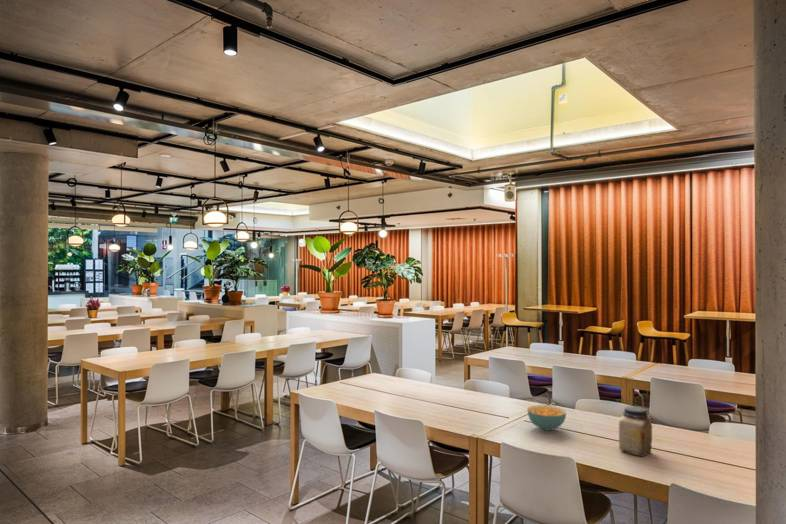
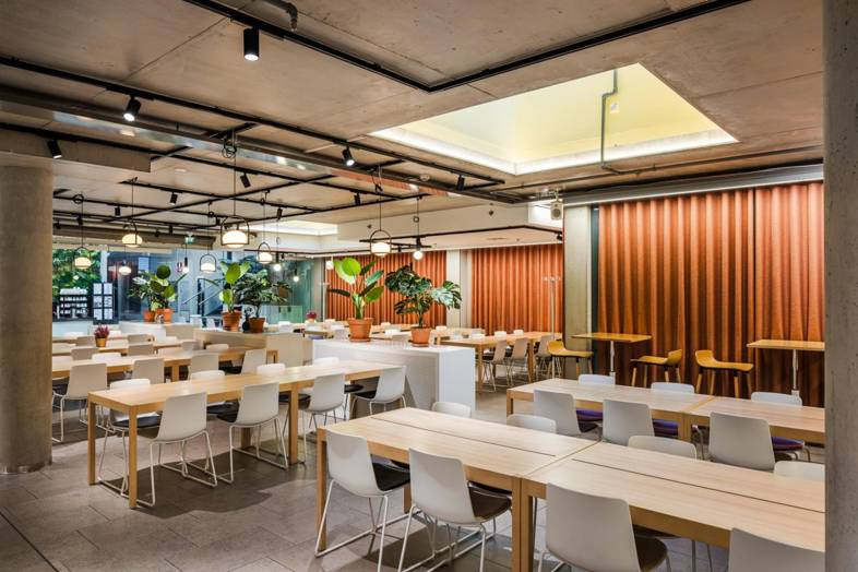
- jar [618,405,653,458]
- cereal bowl [526,404,567,432]
